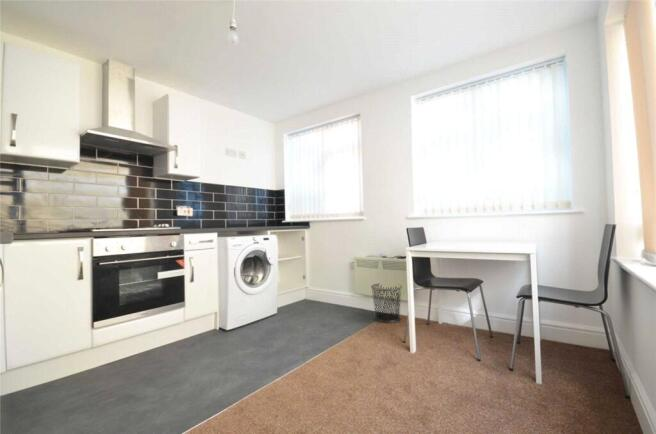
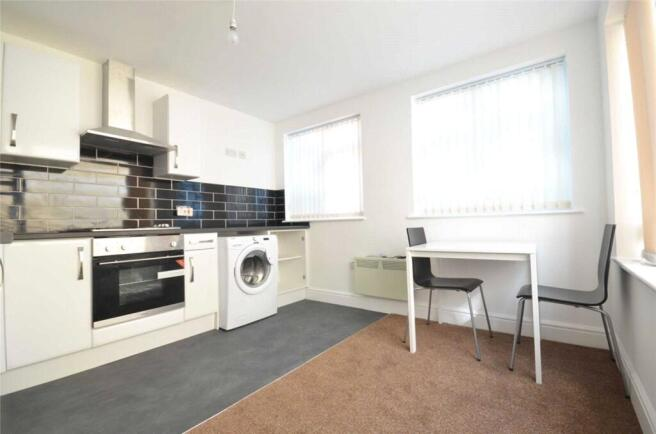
- waste bin [370,283,403,324]
